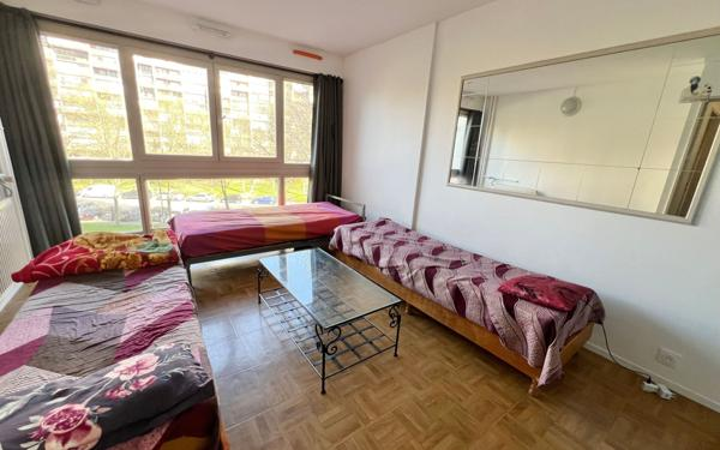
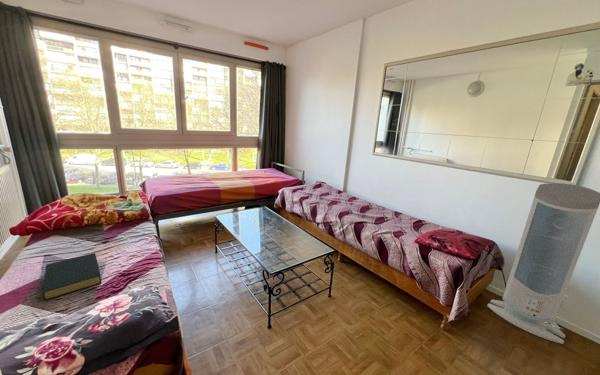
+ hardback book [42,252,103,301]
+ air purifier [486,182,600,345]
